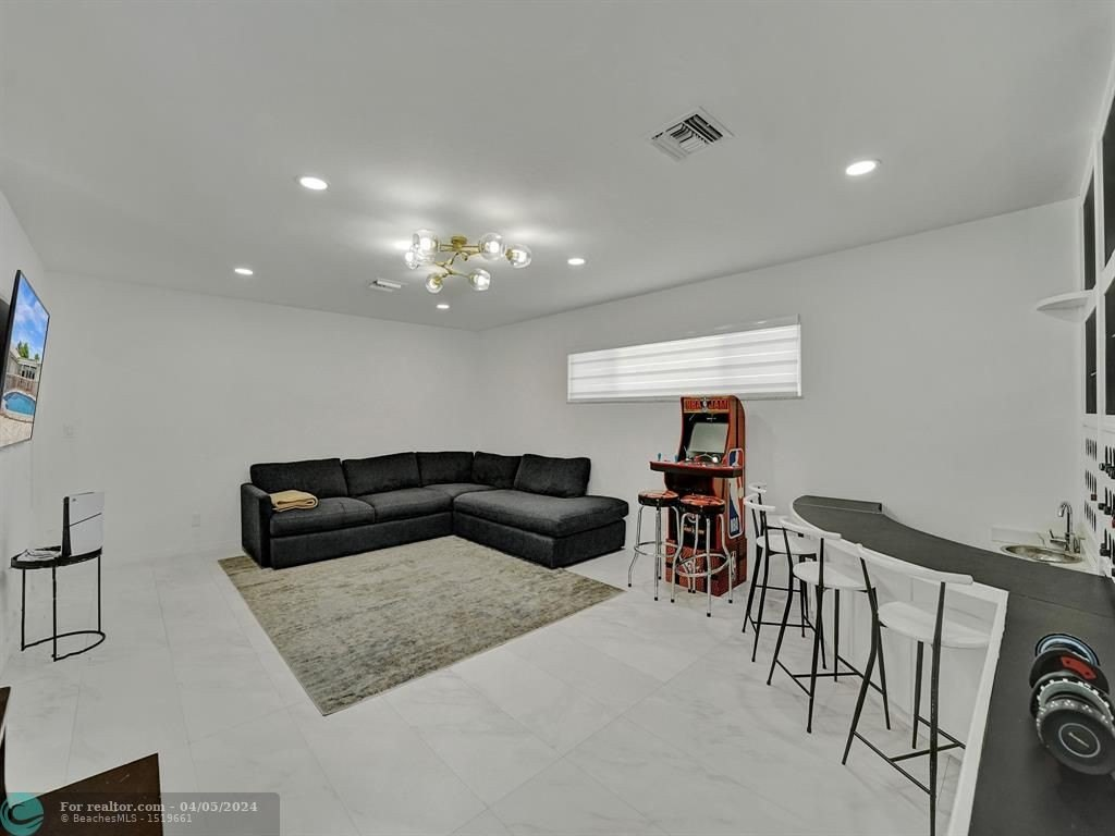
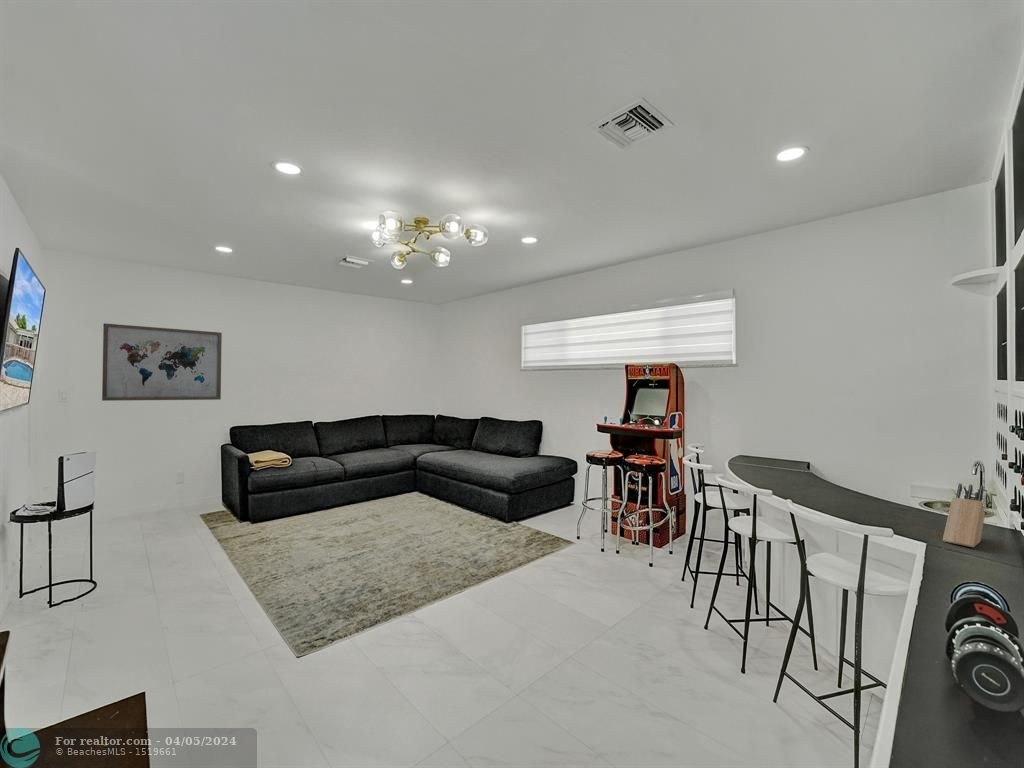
+ wall art [101,322,223,402]
+ knife block [942,482,986,549]
